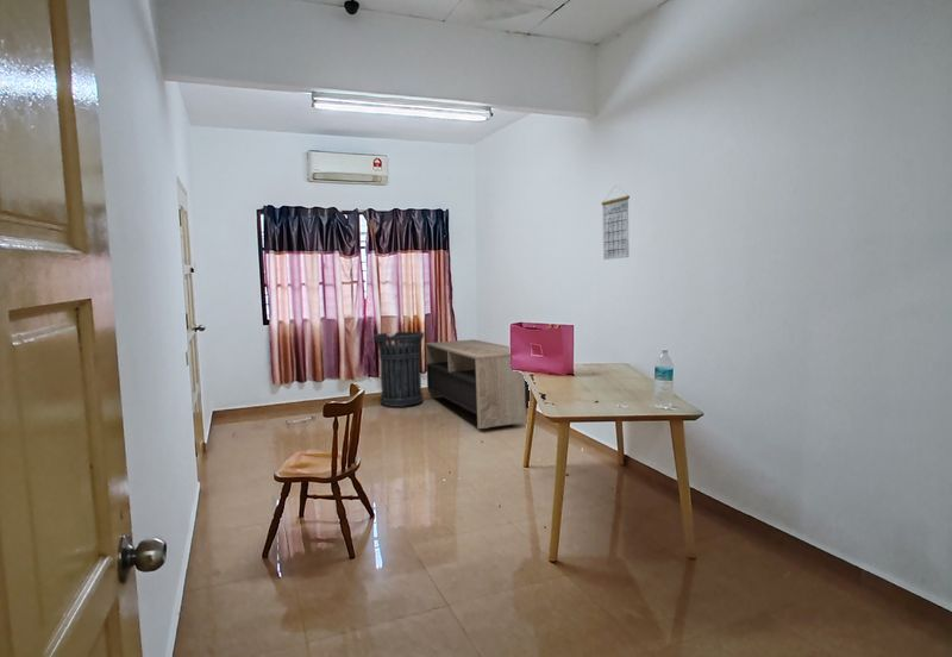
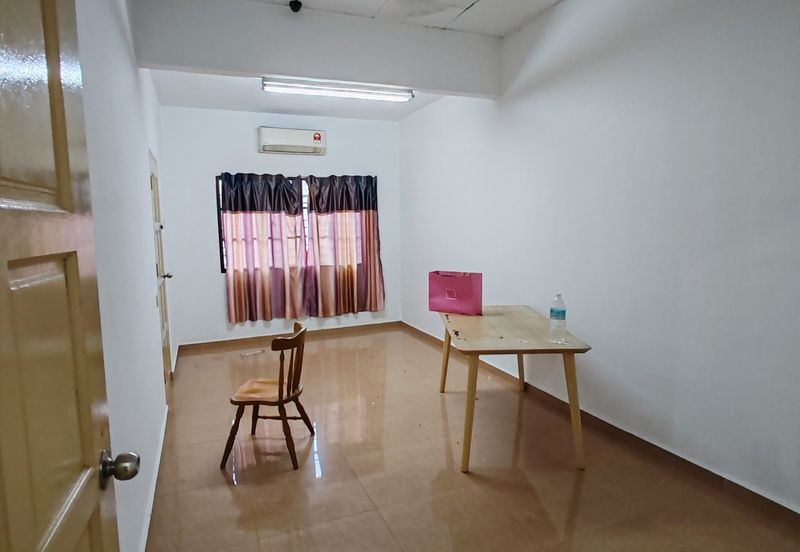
- calendar [601,186,631,261]
- trash can [372,331,426,408]
- tv stand [425,338,530,430]
